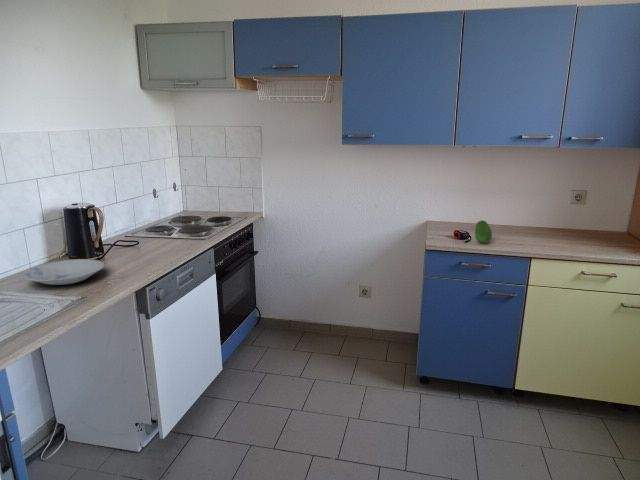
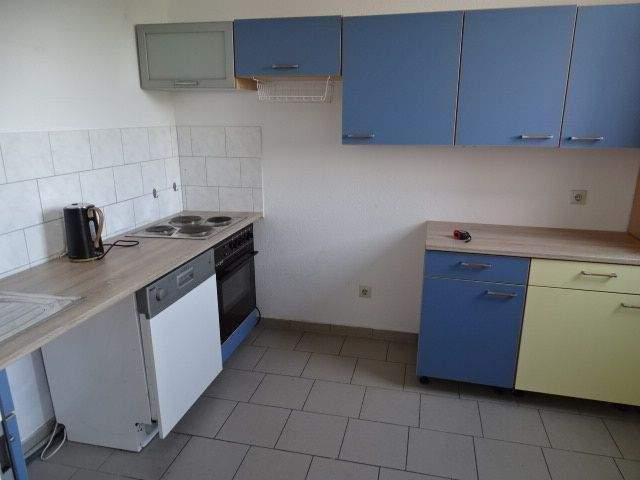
- fruit [474,219,493,244]
- bowl [23,258,106,286]
